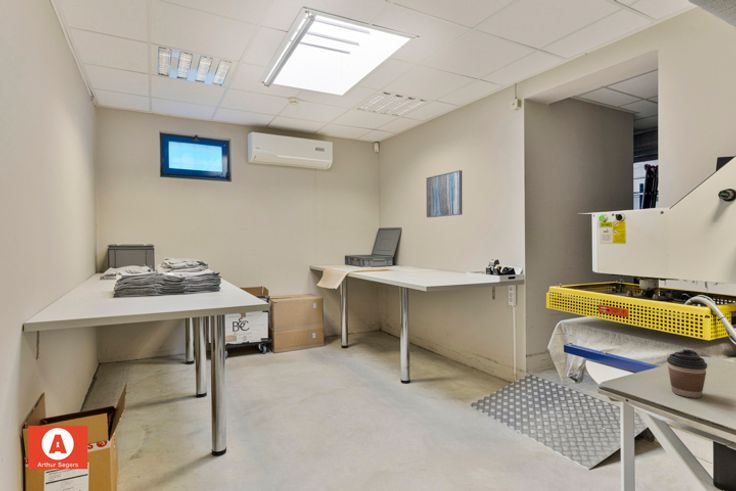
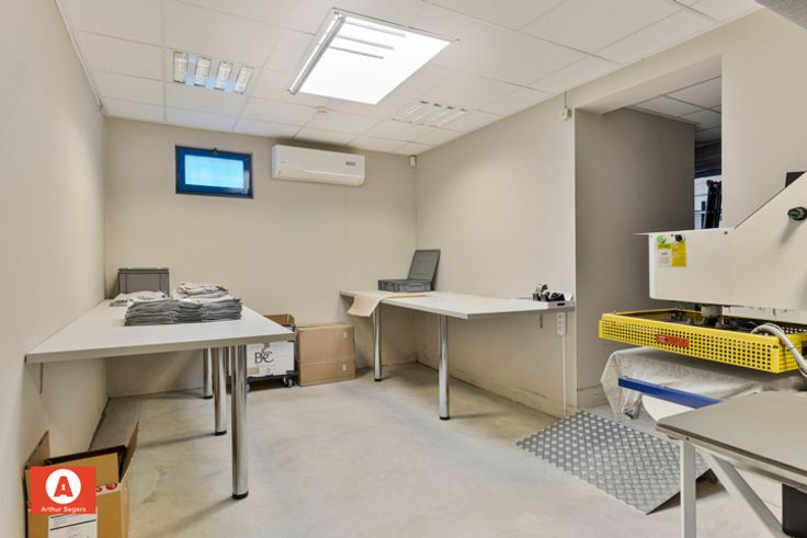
- wall art [425,169,463,218]
- coffee cup [666,348,708,399]
